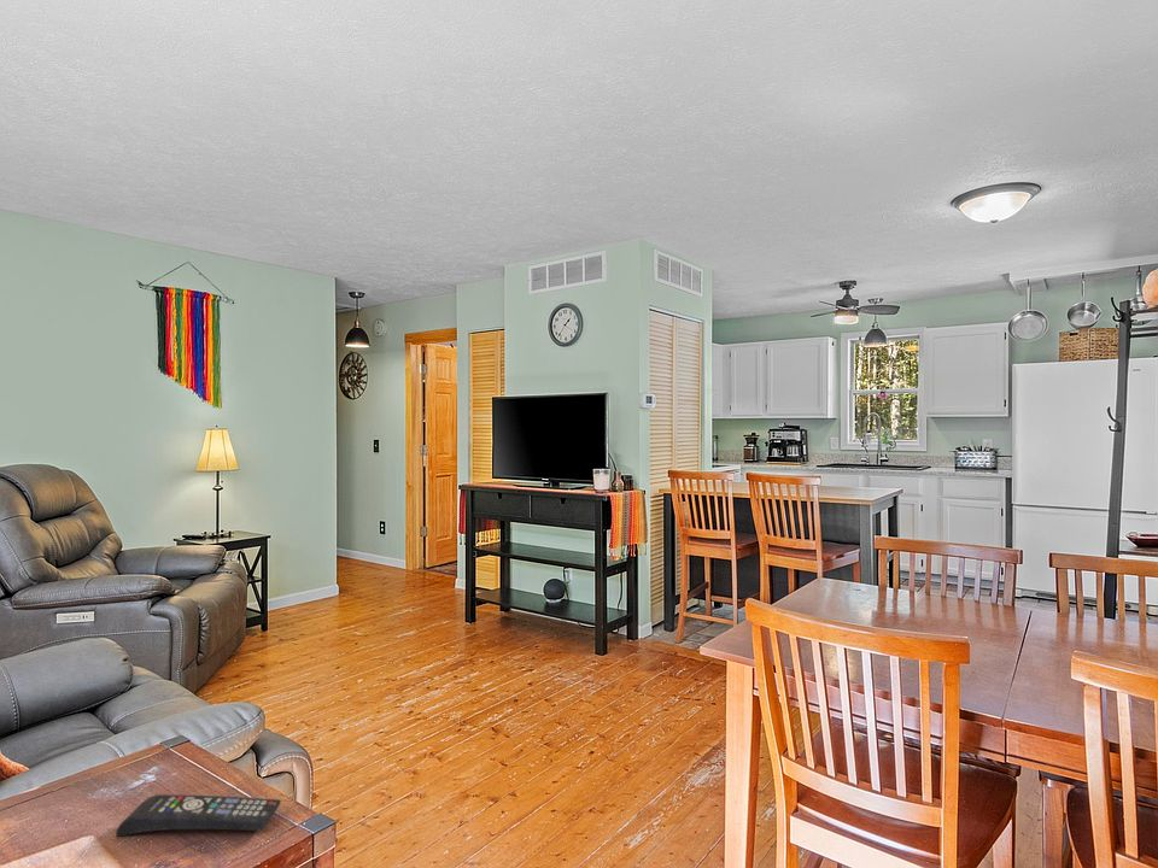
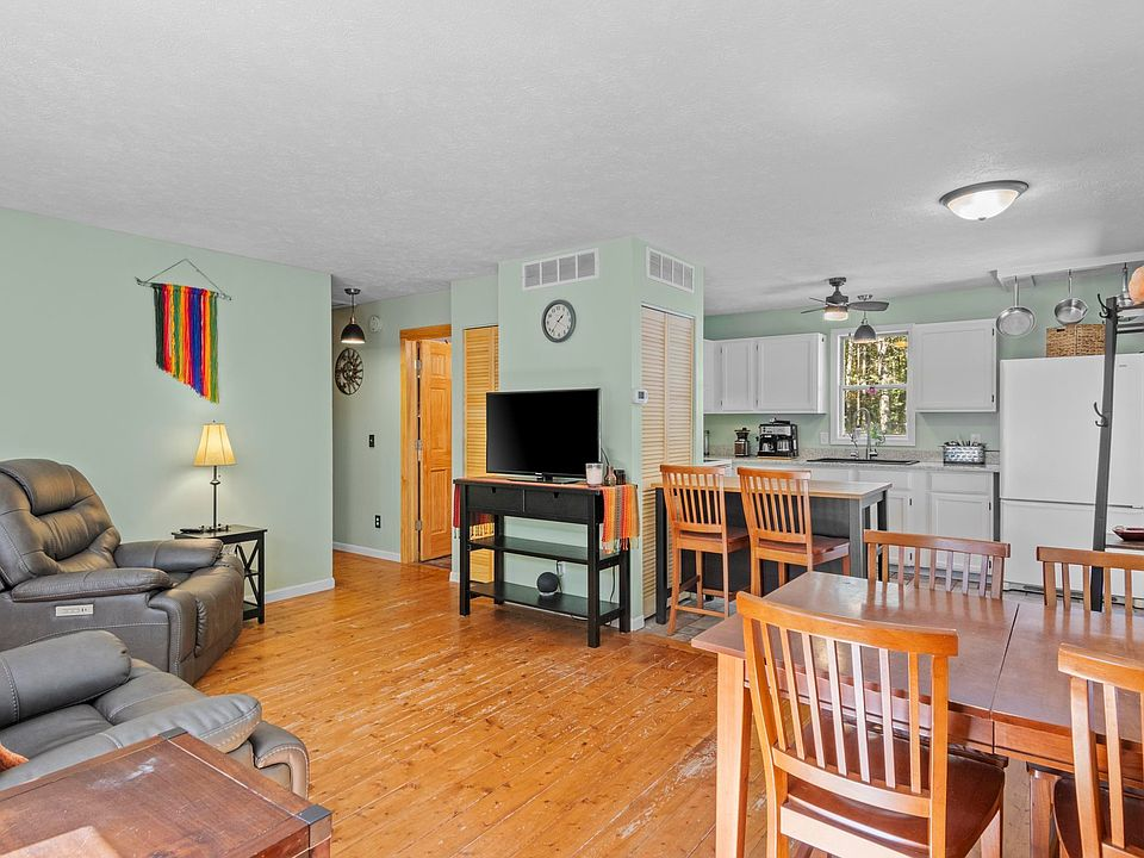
- remote control [115,793,282,838]
